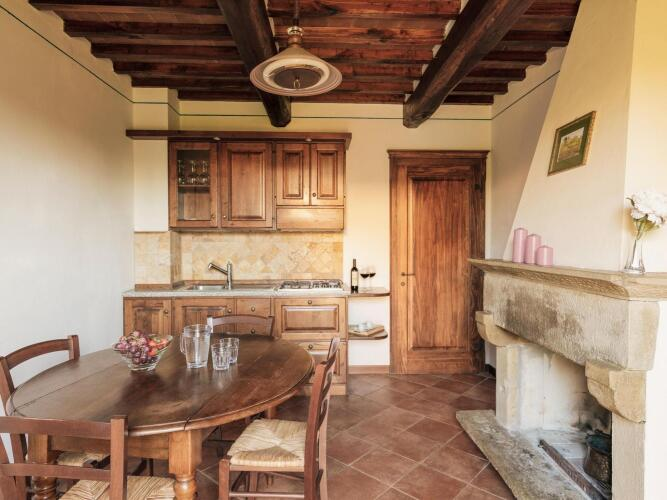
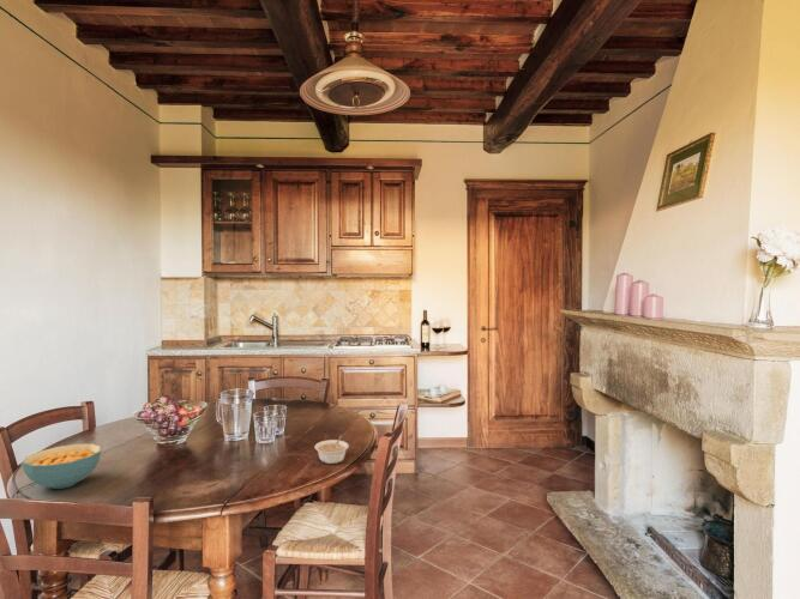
+ legume [314,434,350,465]
+ cereal bowl [22,443,102,490]
